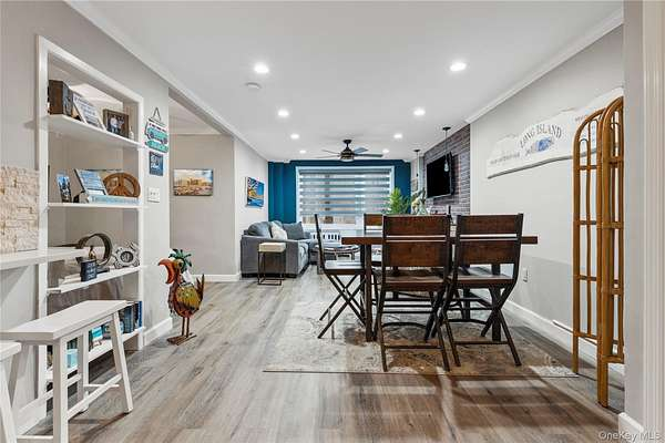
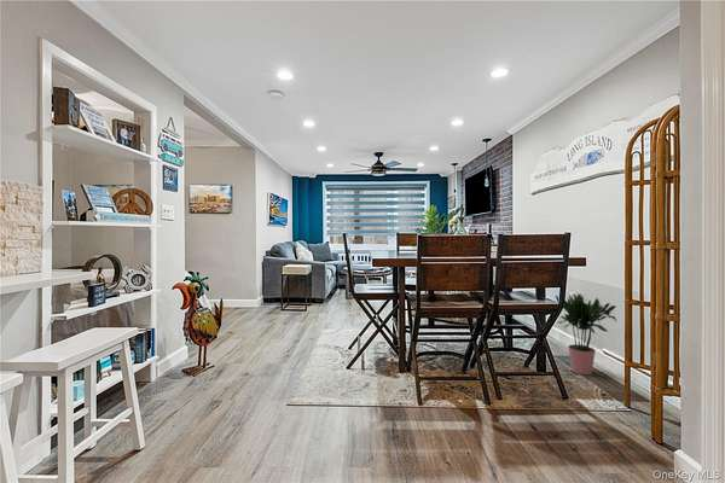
+ potted plant [555,292,617,376]
